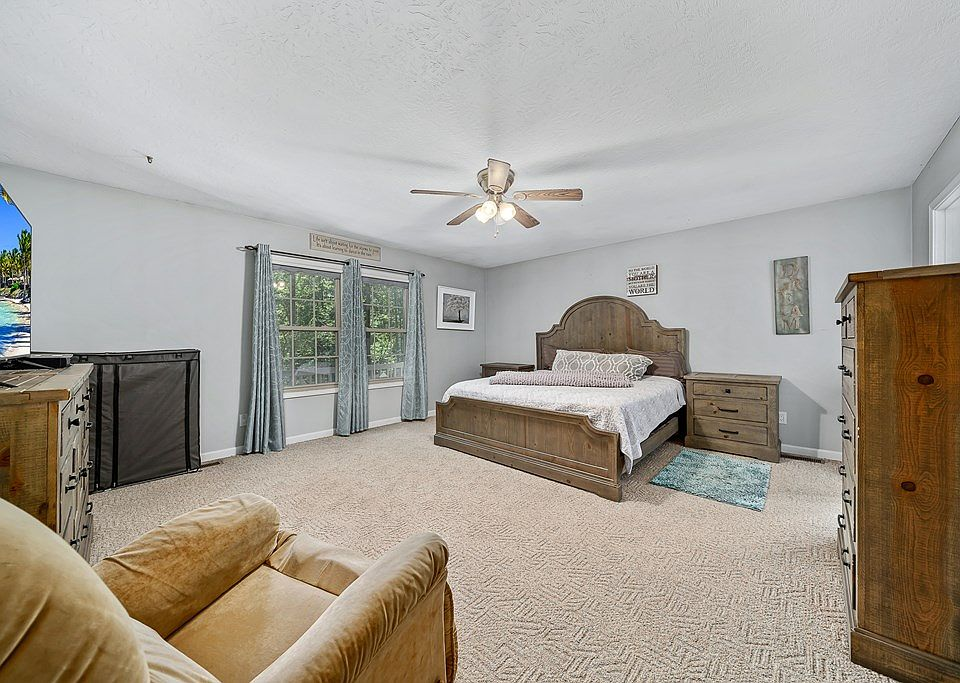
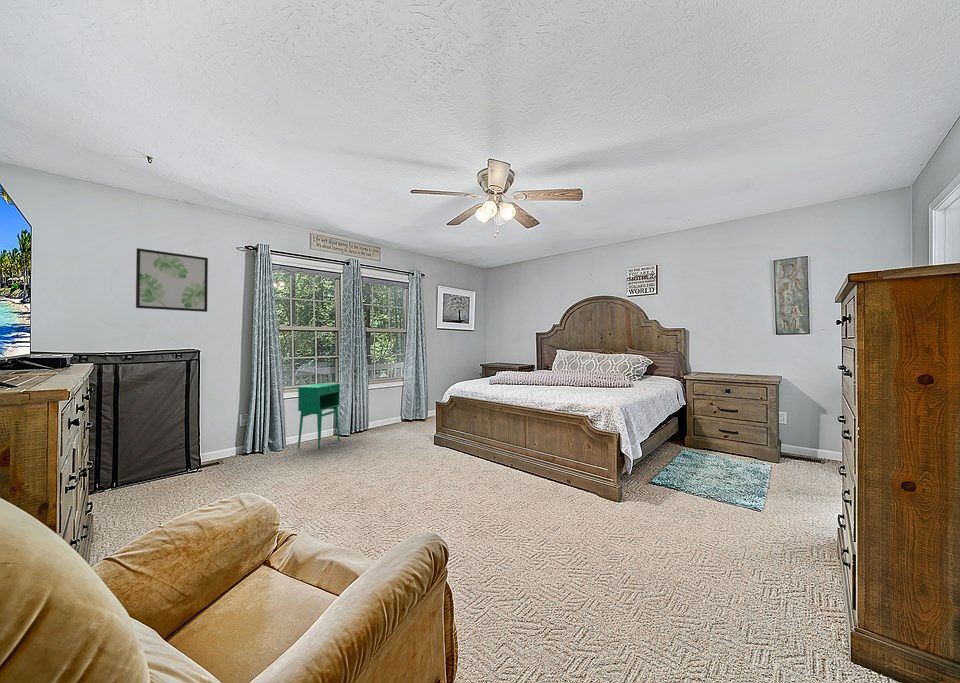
+ storage cabinet [297,382,341,451]
+ wall art [135,247,209,313]
